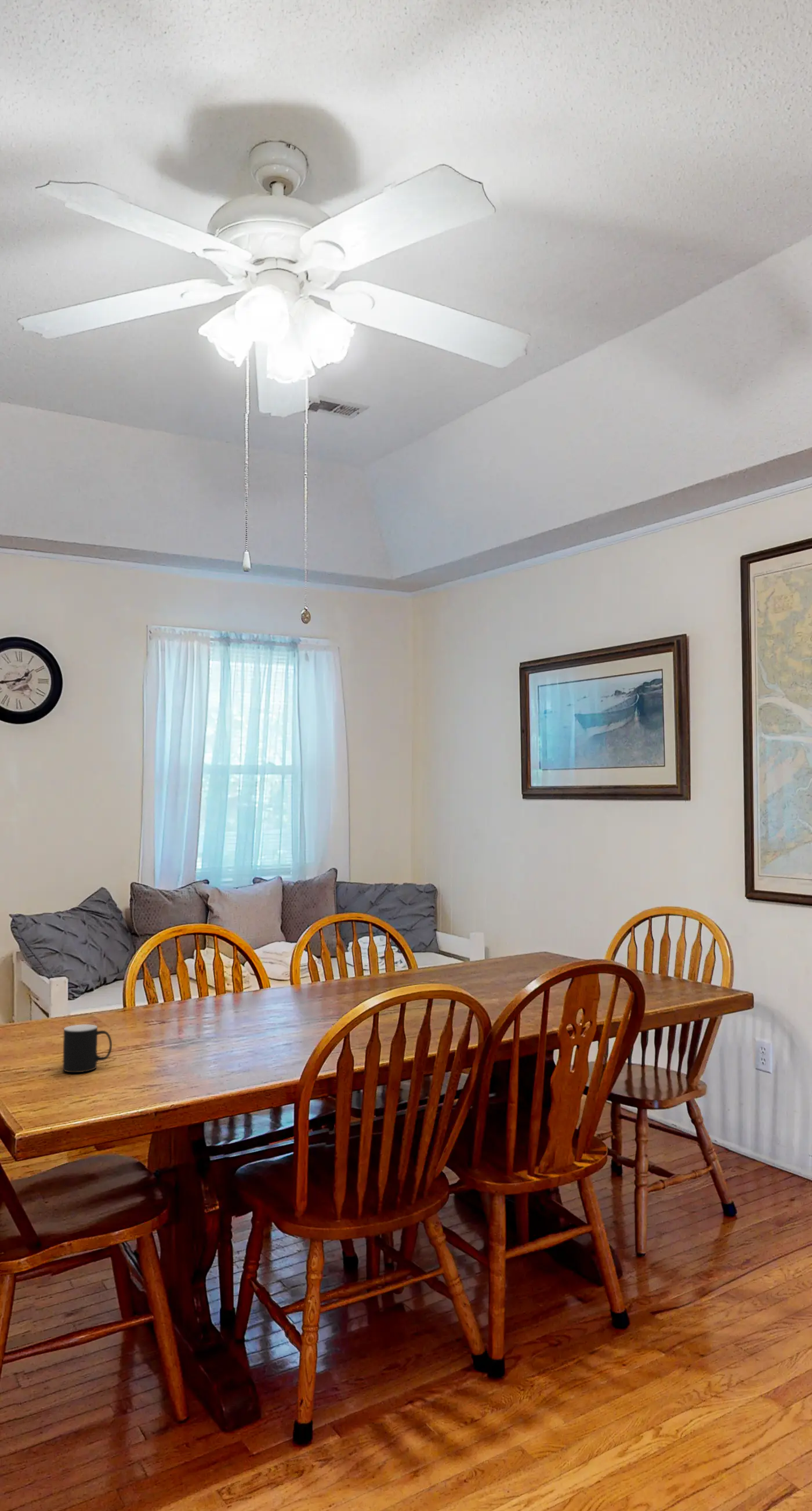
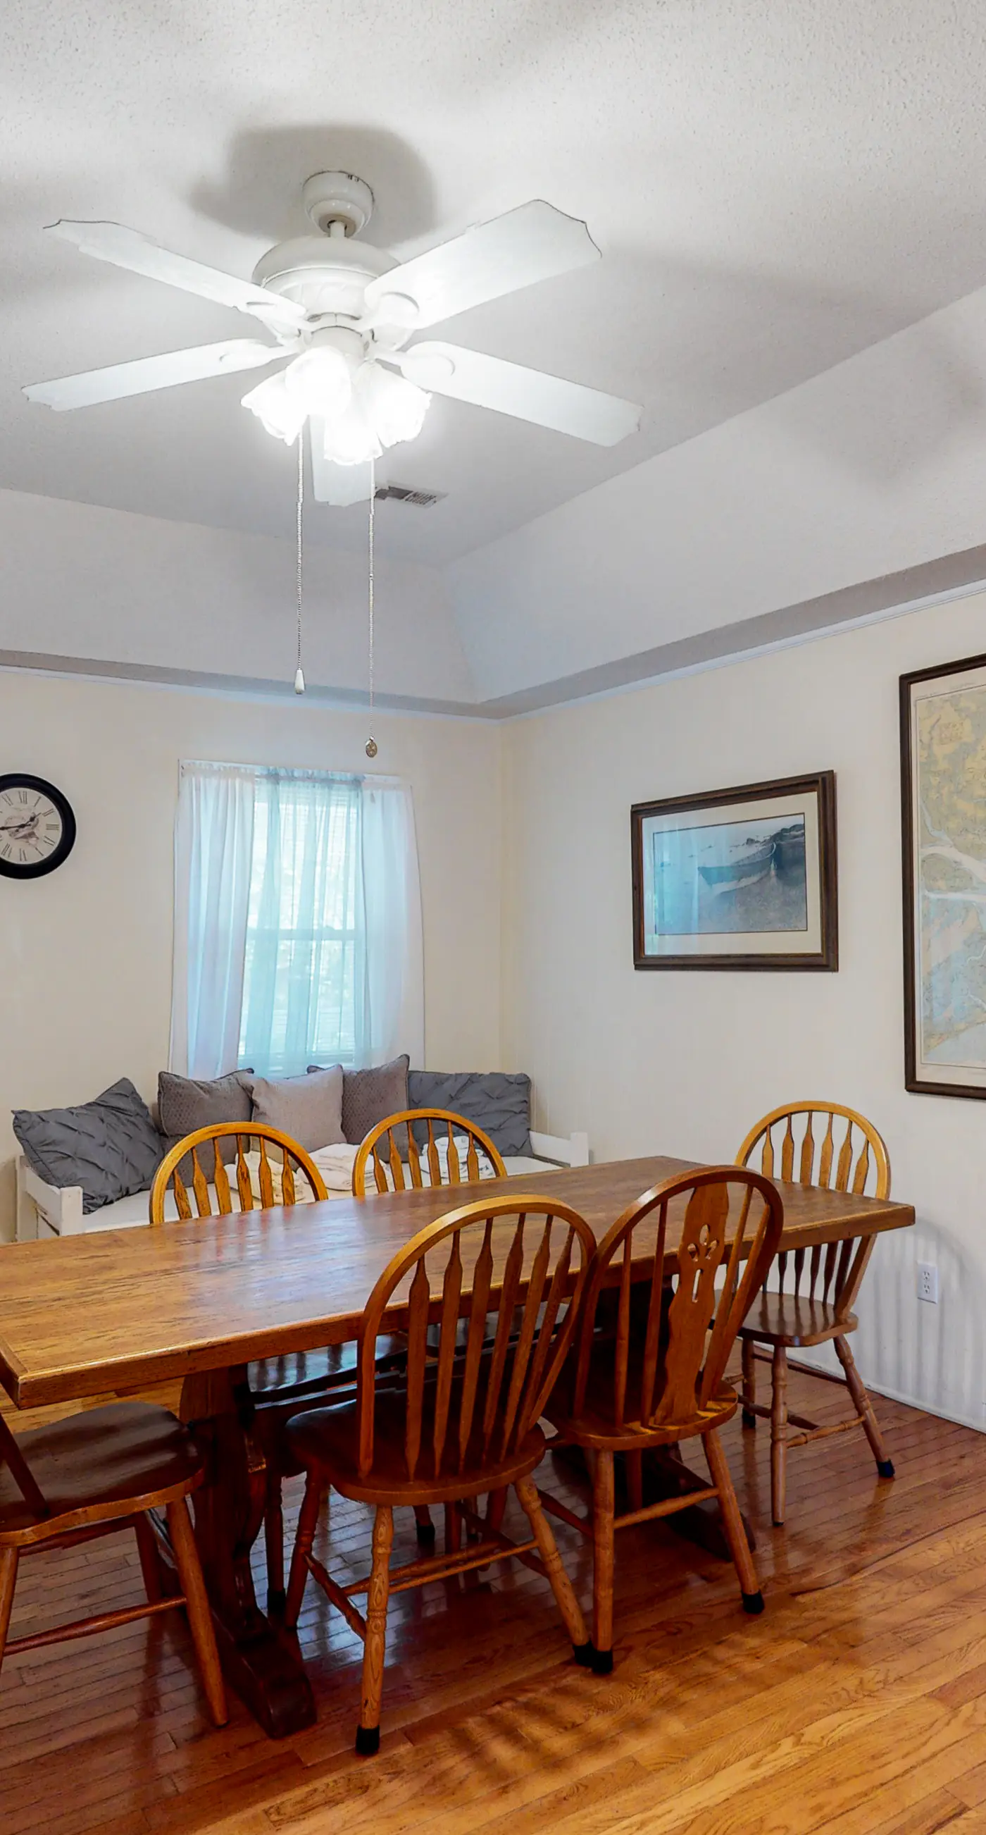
- cup [62,1024,113,1073]
